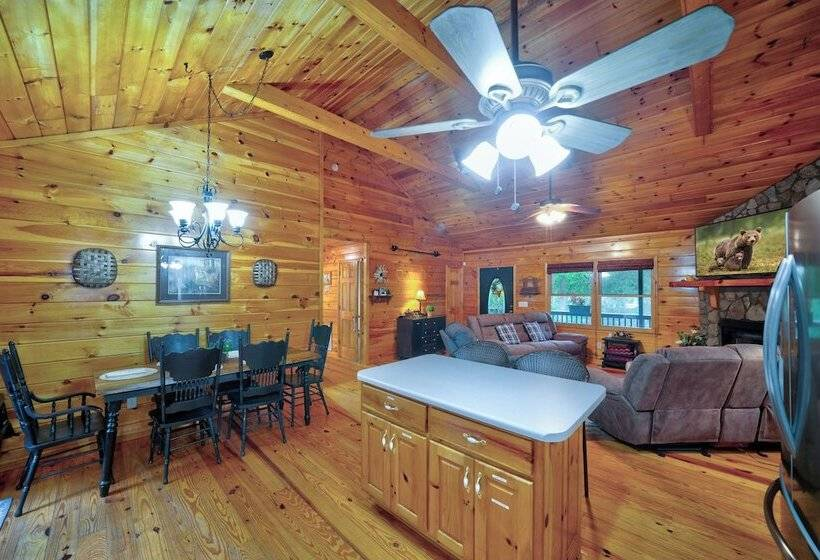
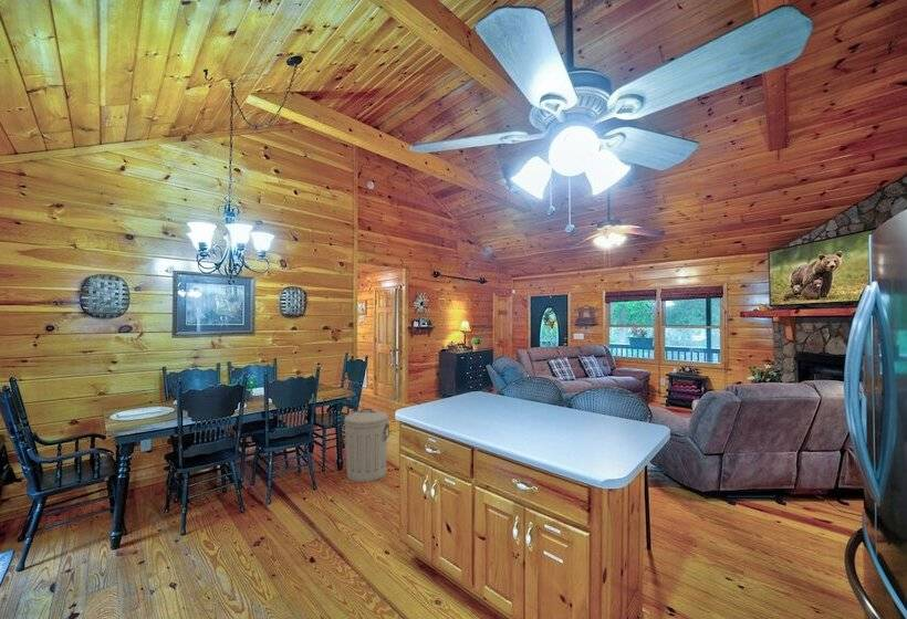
+ trash can [342,408,390,483]
